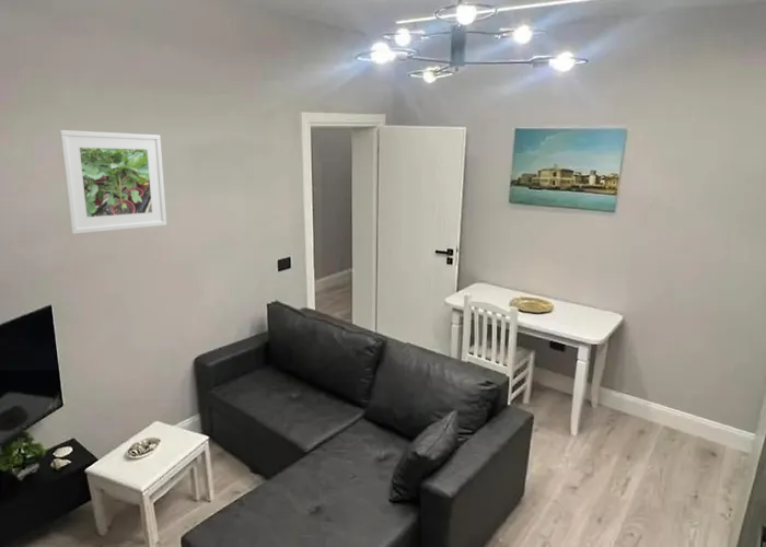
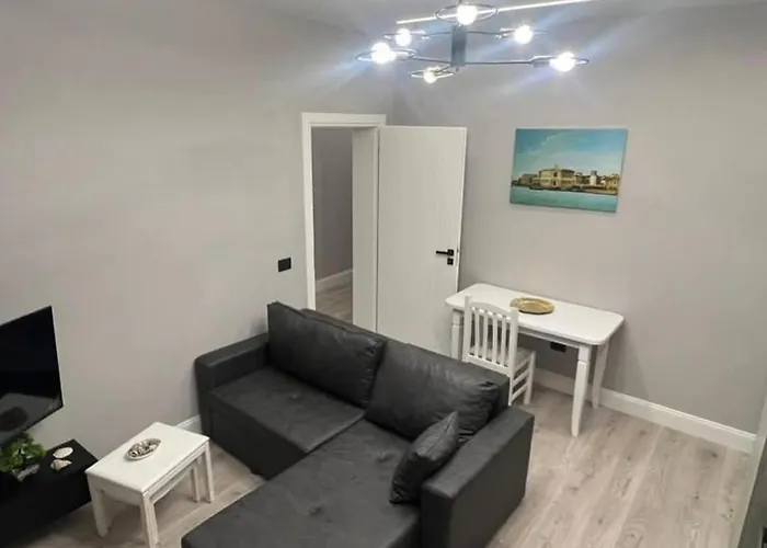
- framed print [58,129,167,235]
